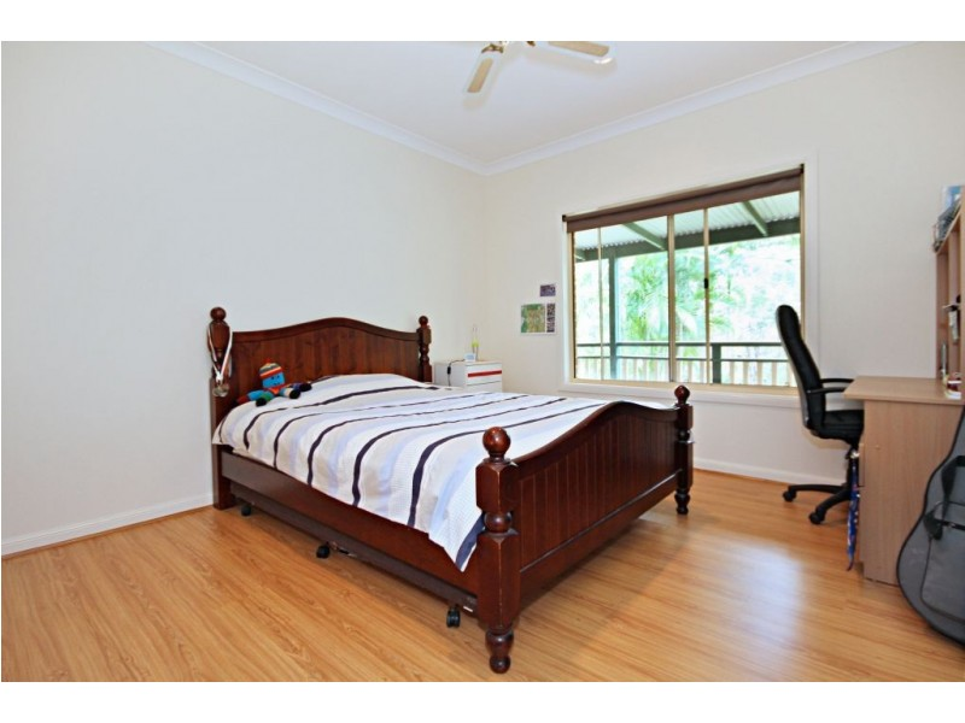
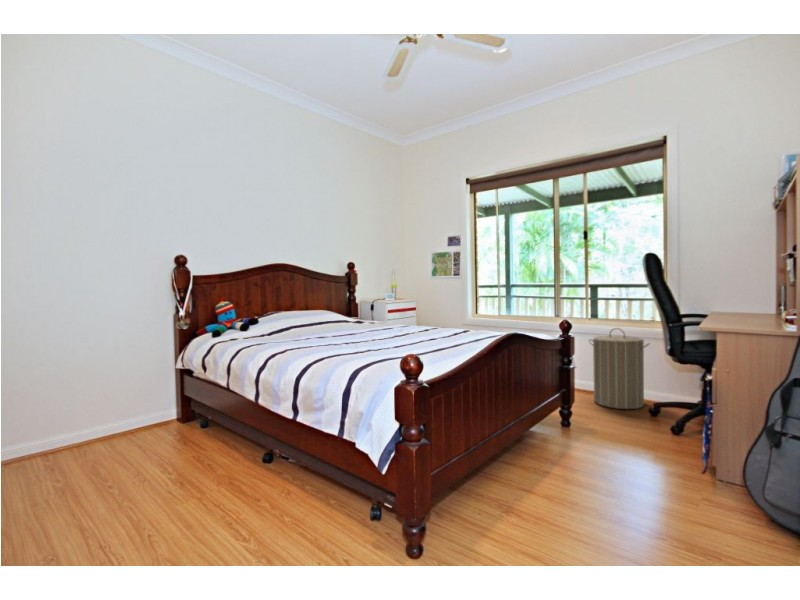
+ laundry hamper [588,327,651,410]
